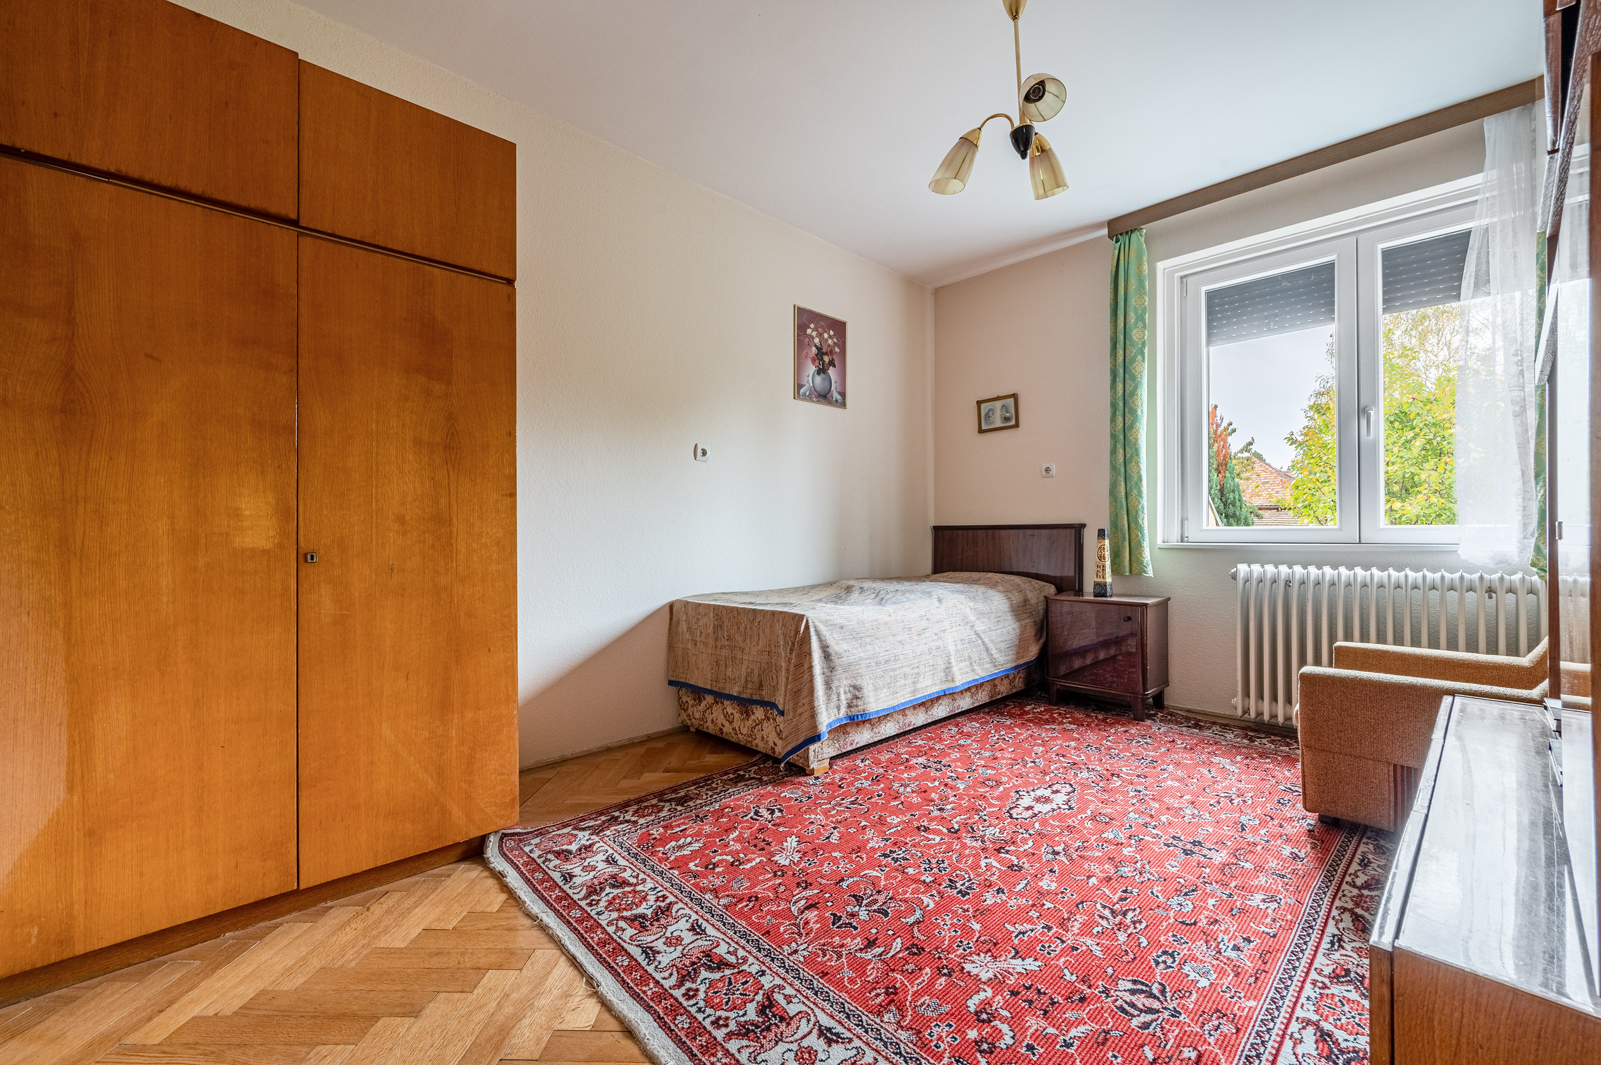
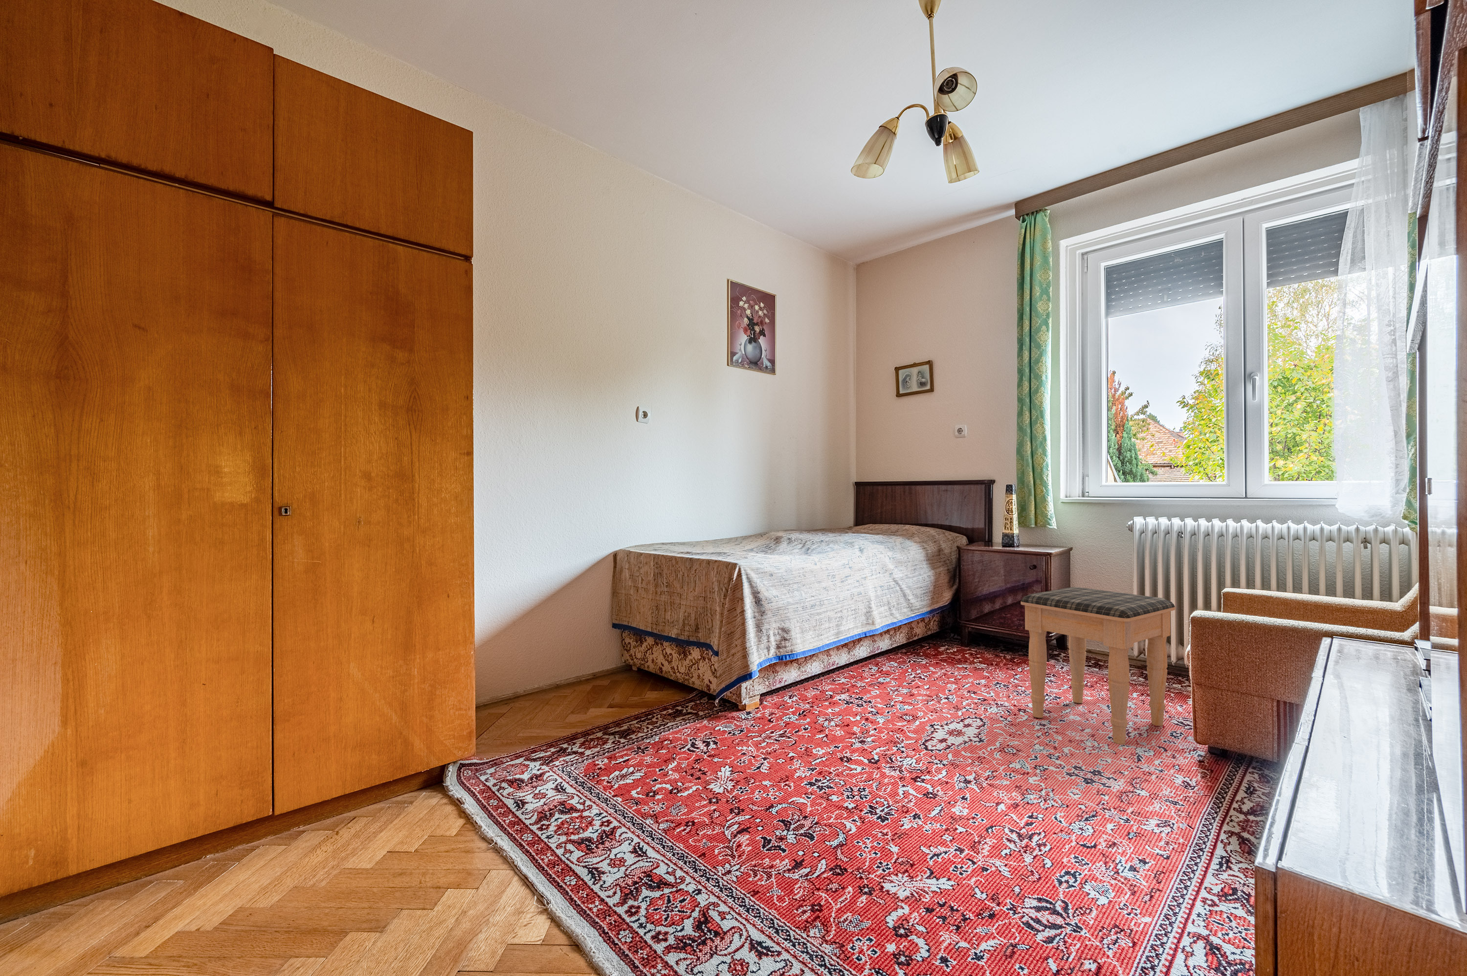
+ footstool [1020,586,1175,745]
